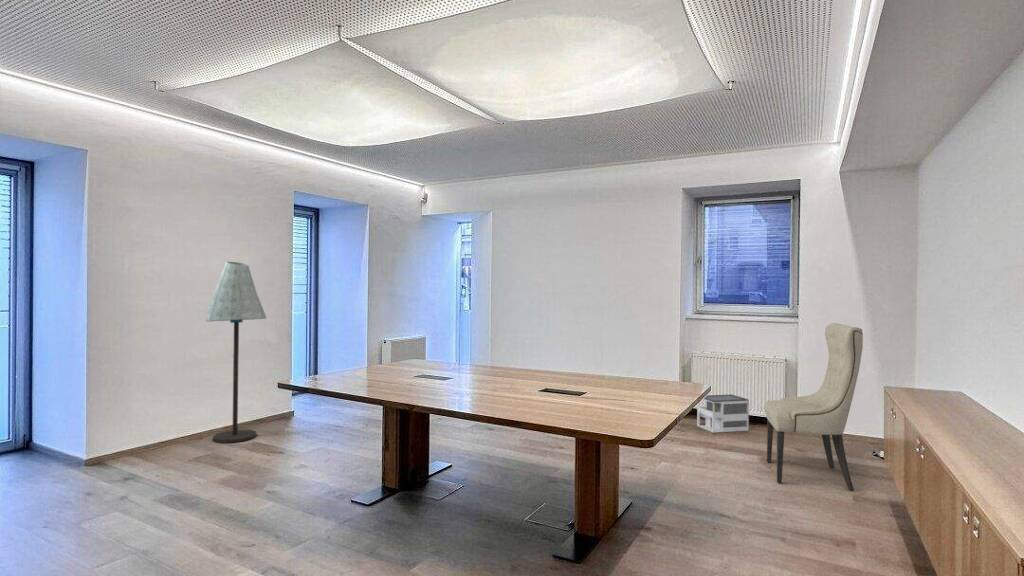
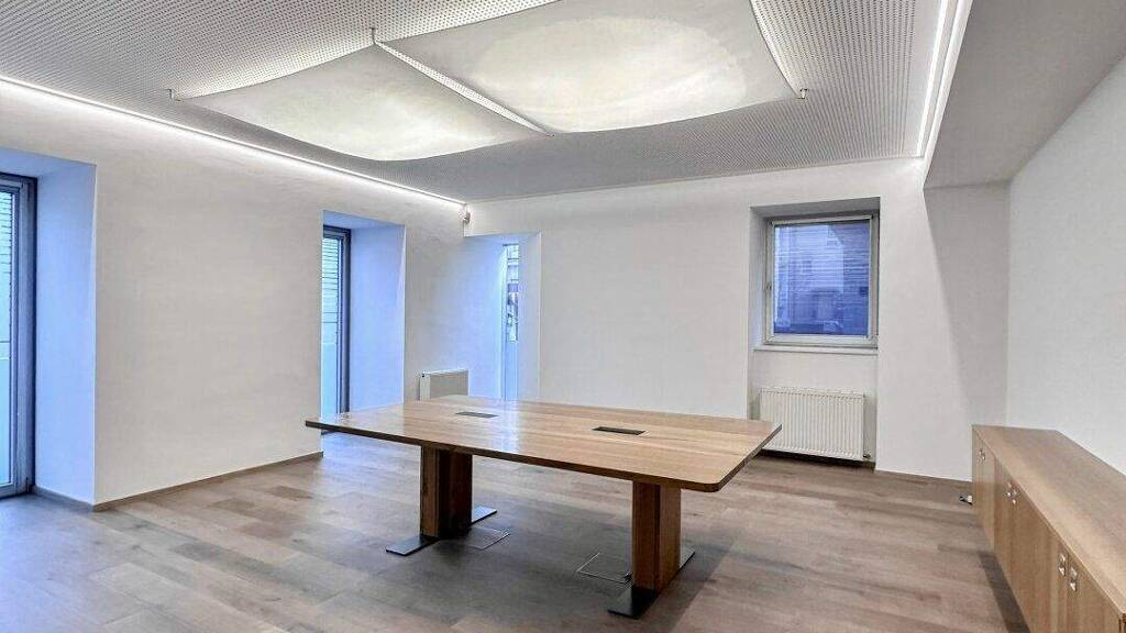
- floor lamp [204,261,267,444]
- architectural model [696,393,750,434]
- chair [764,322,864,492]
